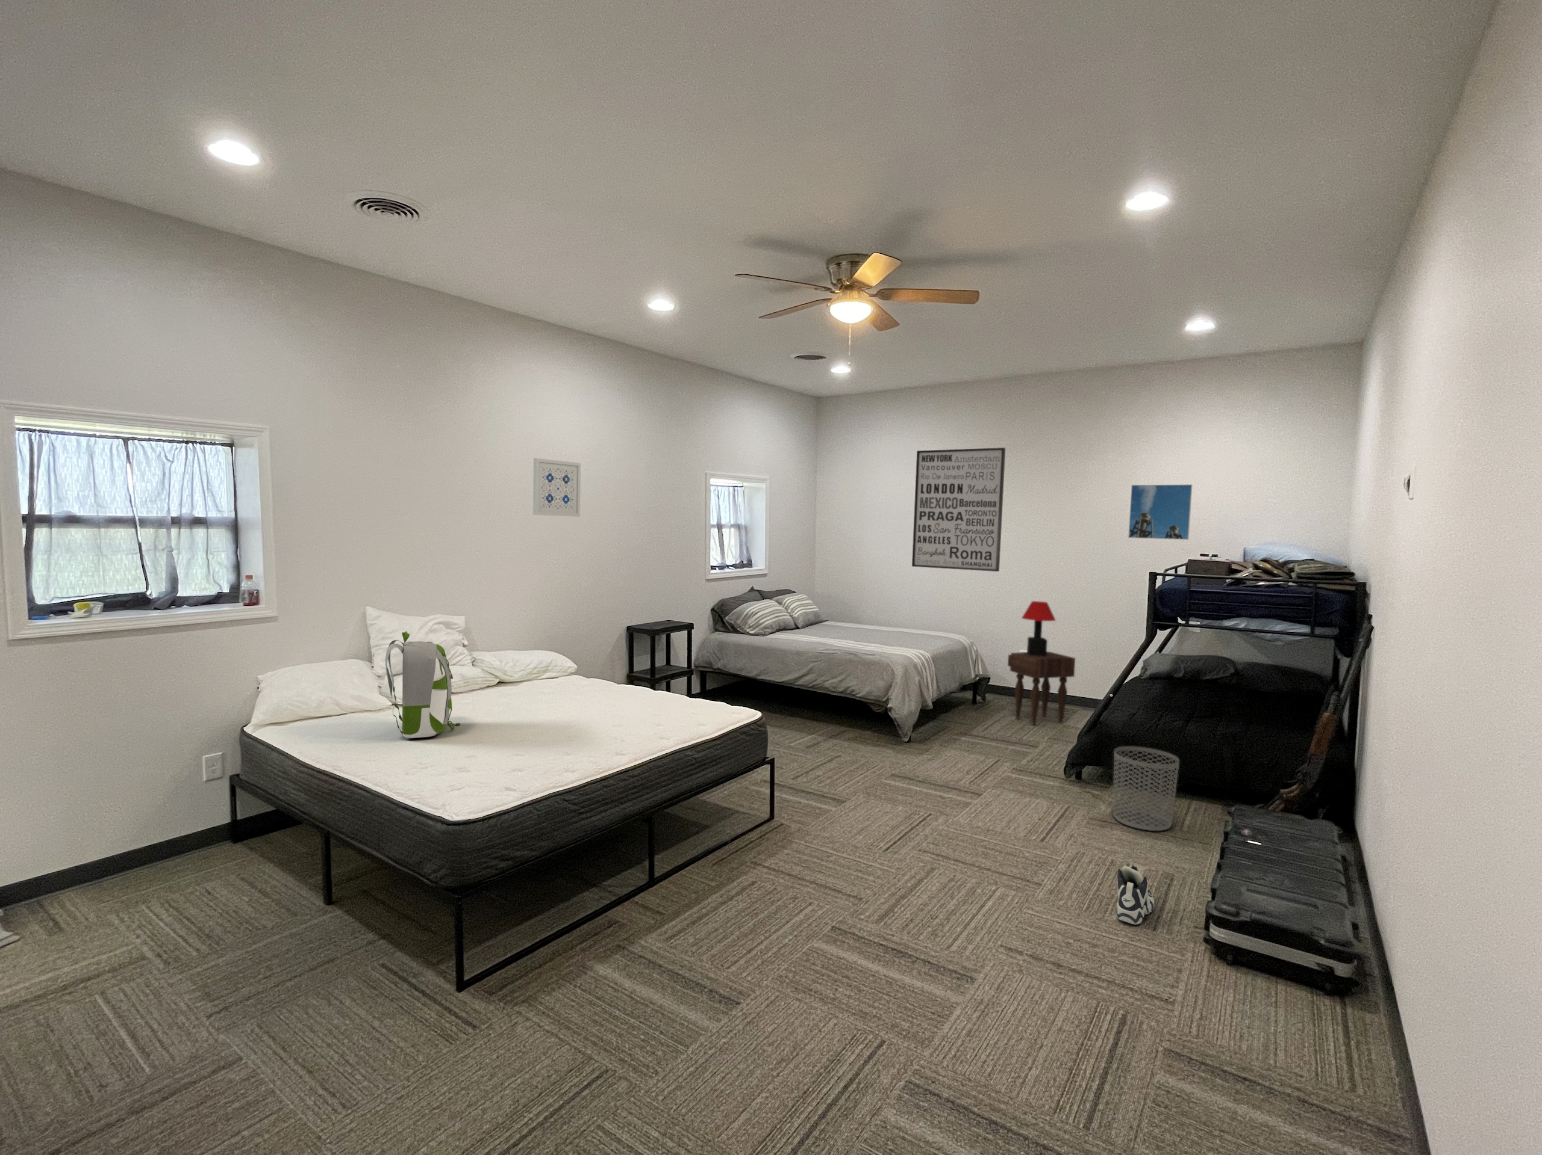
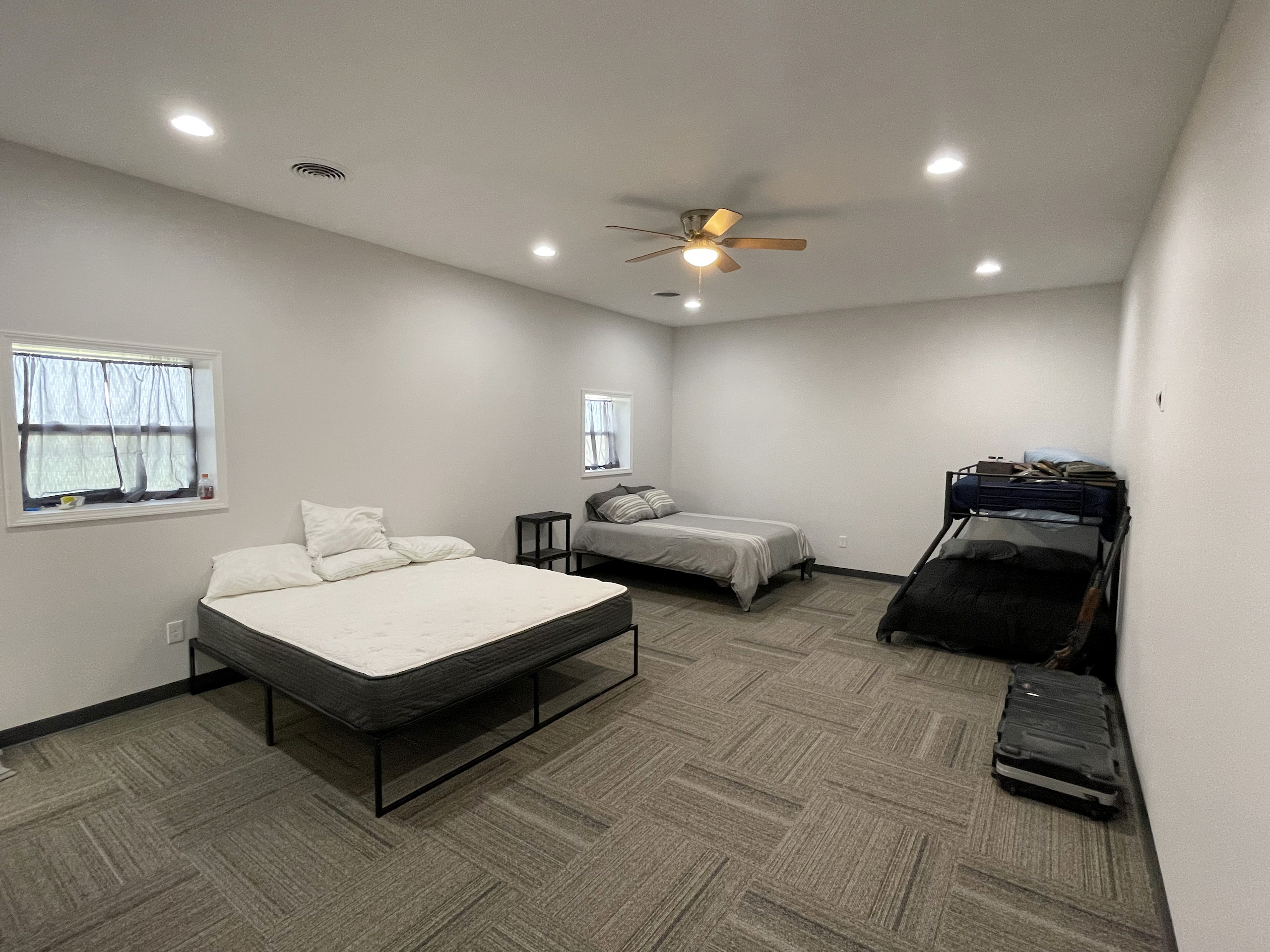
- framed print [1128,484,1194,540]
- nightstand [1007,650,1076,726]
- sneaker [1116,865,1155,926]
- waste bin [1112,746,1180,831]
- wall art [912,446,1005,573]
- wall art [533,457,582,517]
- backpack [385,631,461,739]
- table lamp [1021,601,1056,656]
